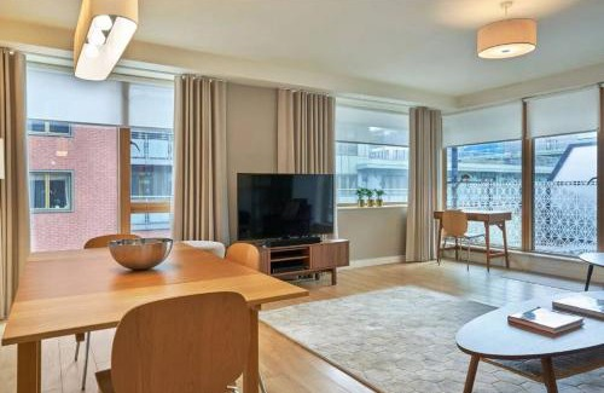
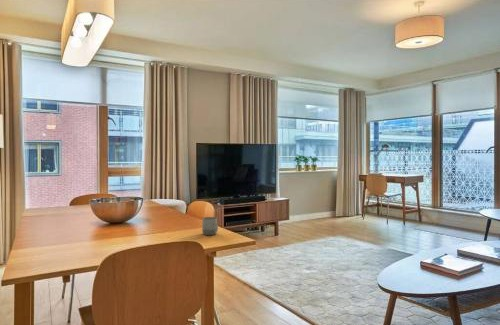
+ cup [201,216,219,236]
